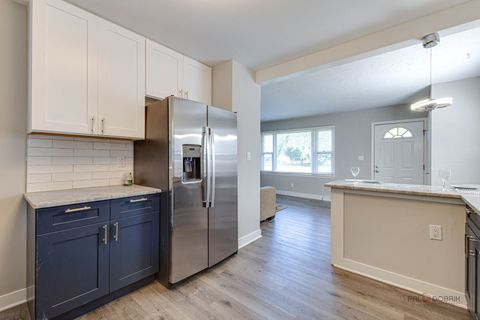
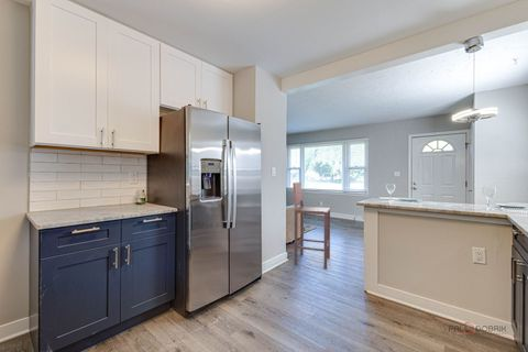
+ bar stool [292,182,331,270]
